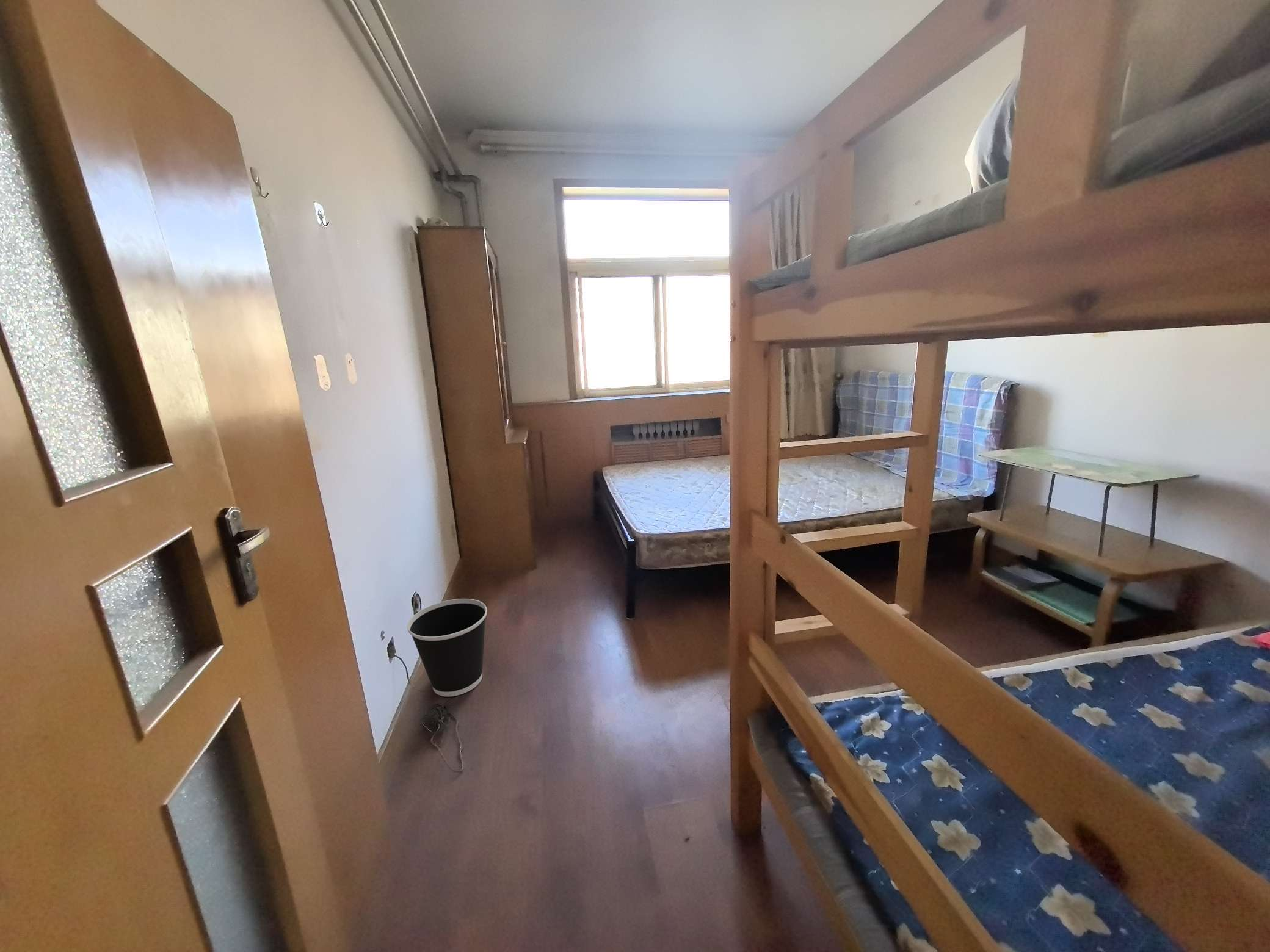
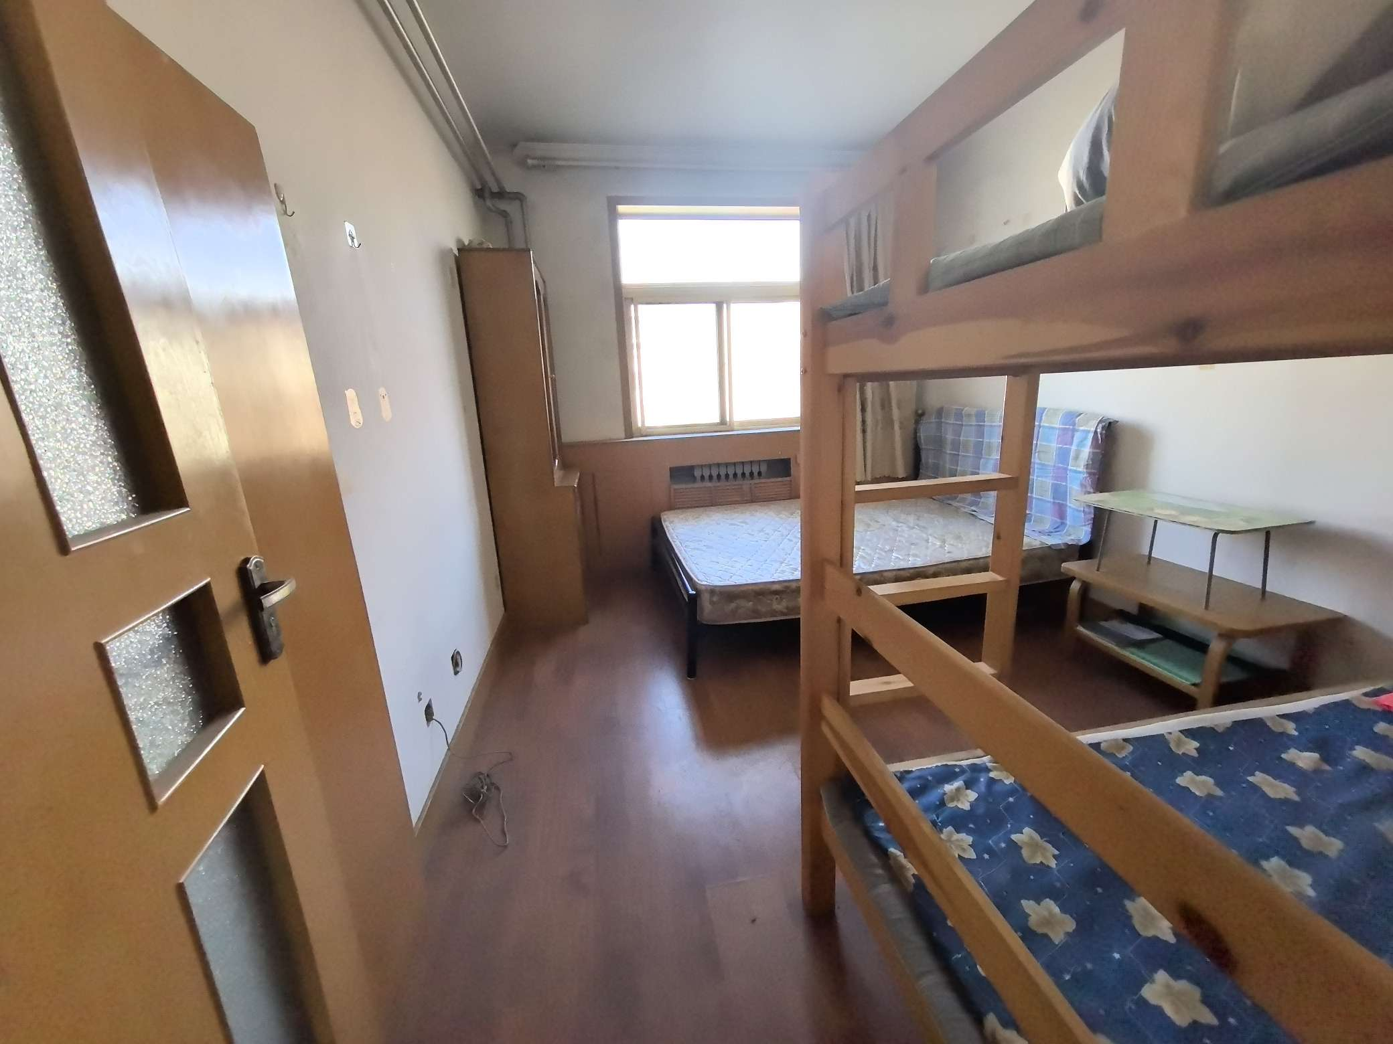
- wastebasket [407,598,488,697]
